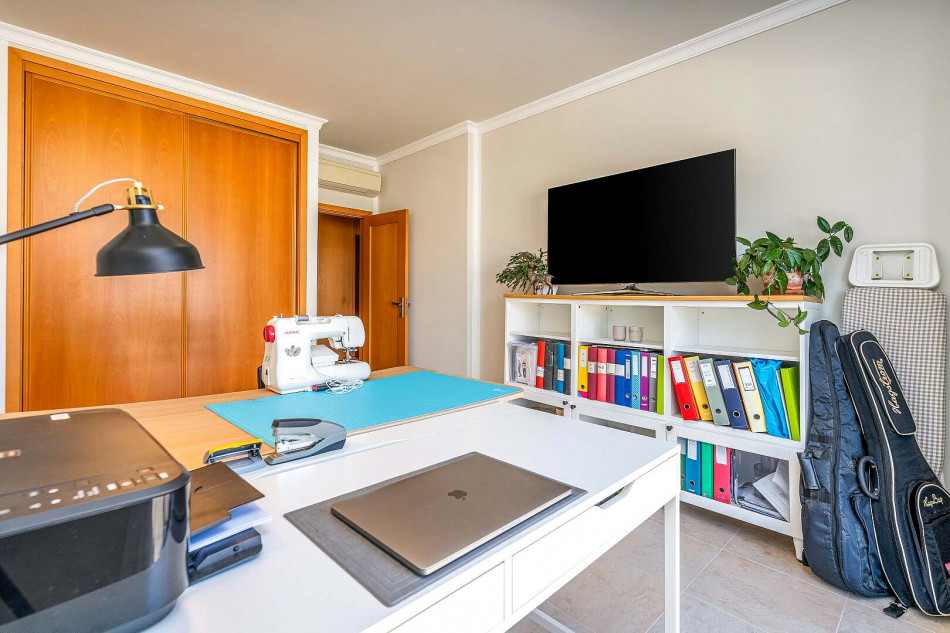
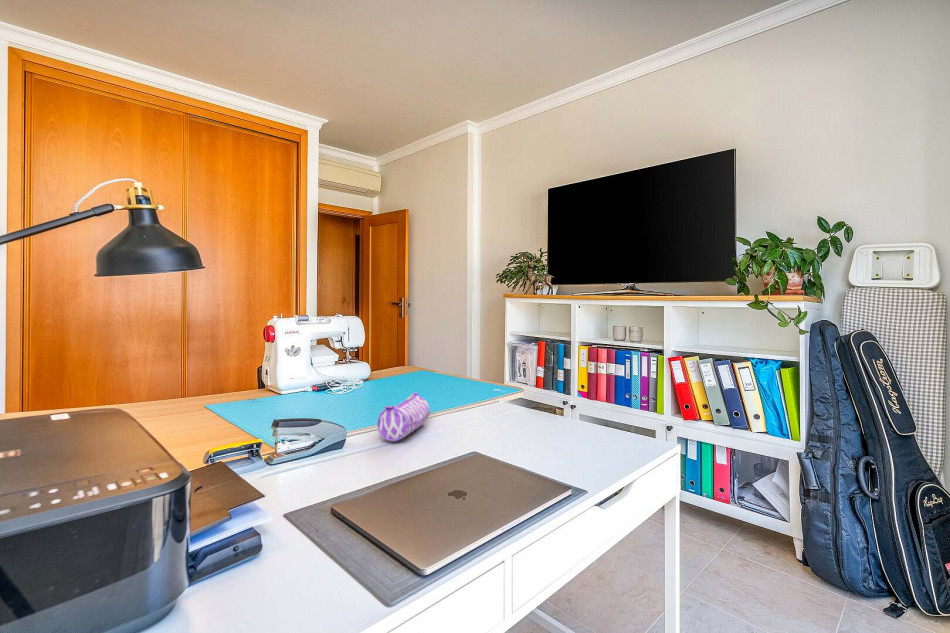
+ pencil case [376,392,431,442]
